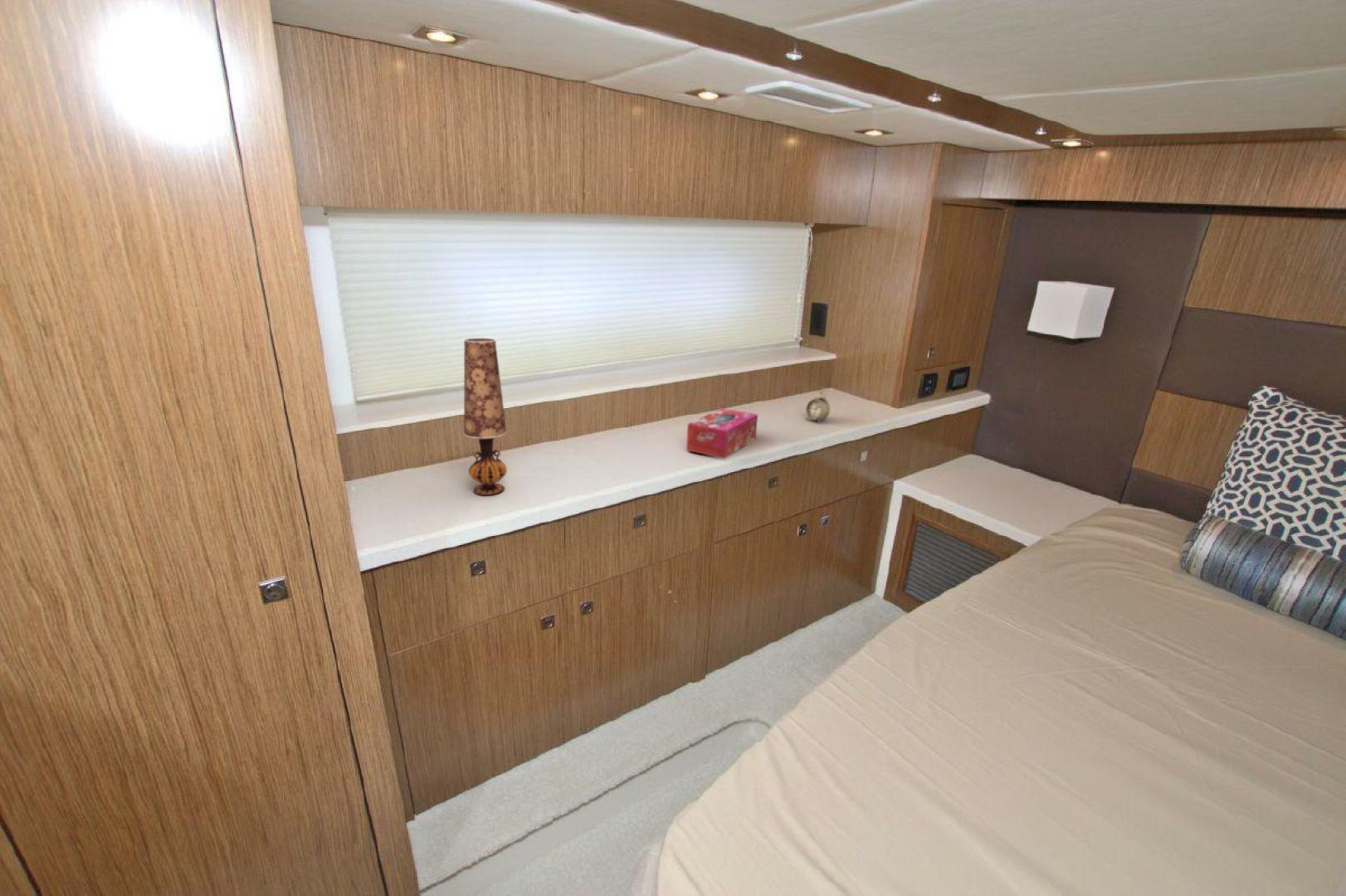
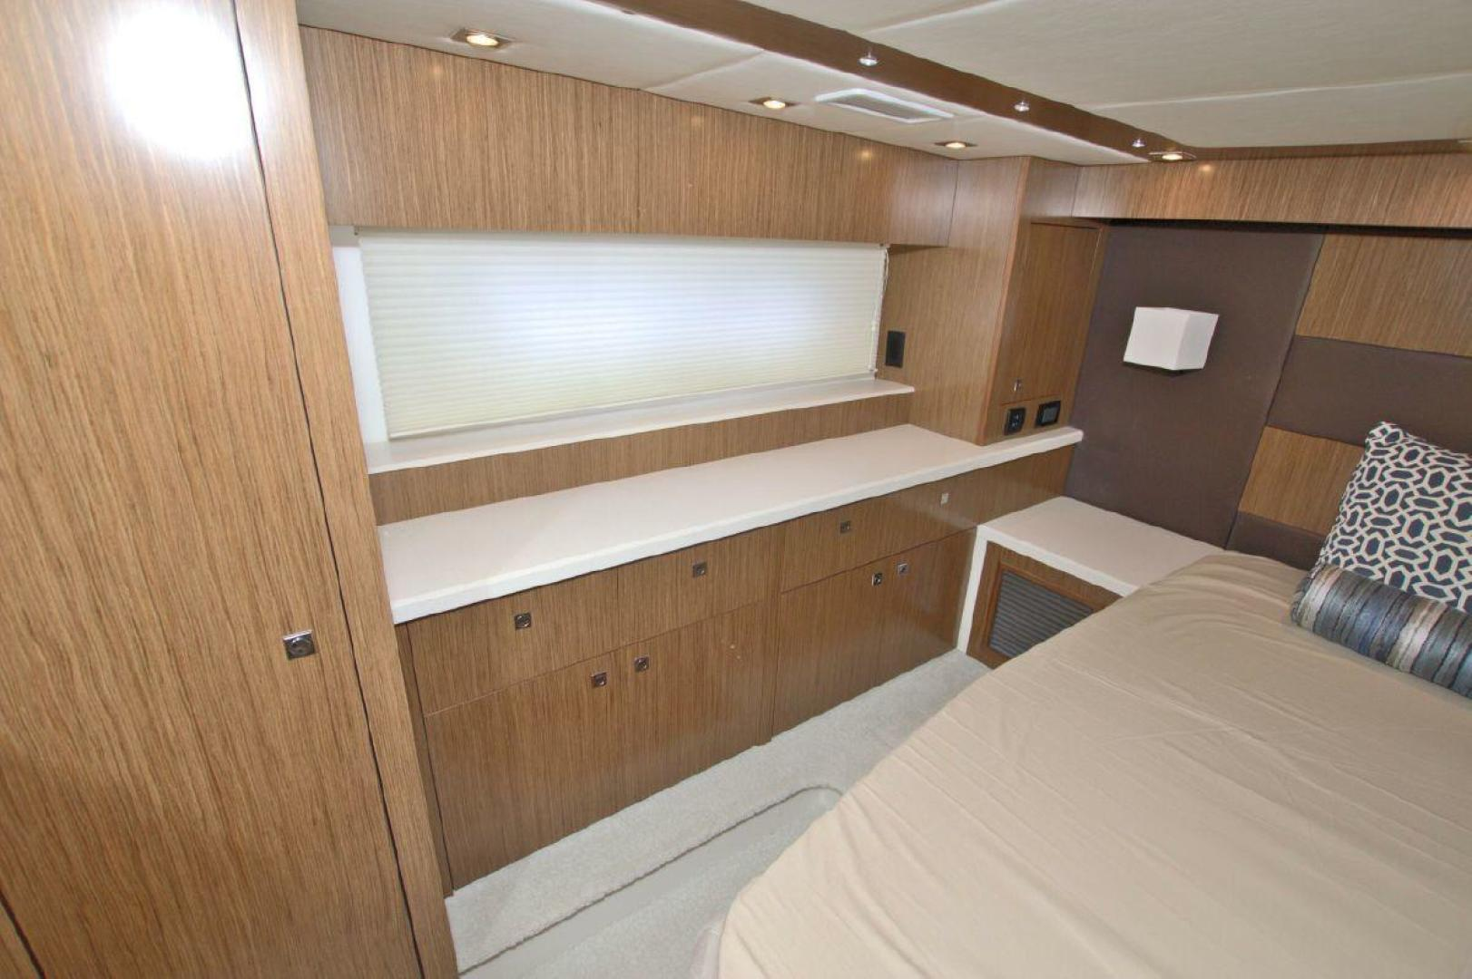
- tissue box [685,407,758,459]
- alarm clock [805,387,831,424]
- table lamp [463,337,508,496]
